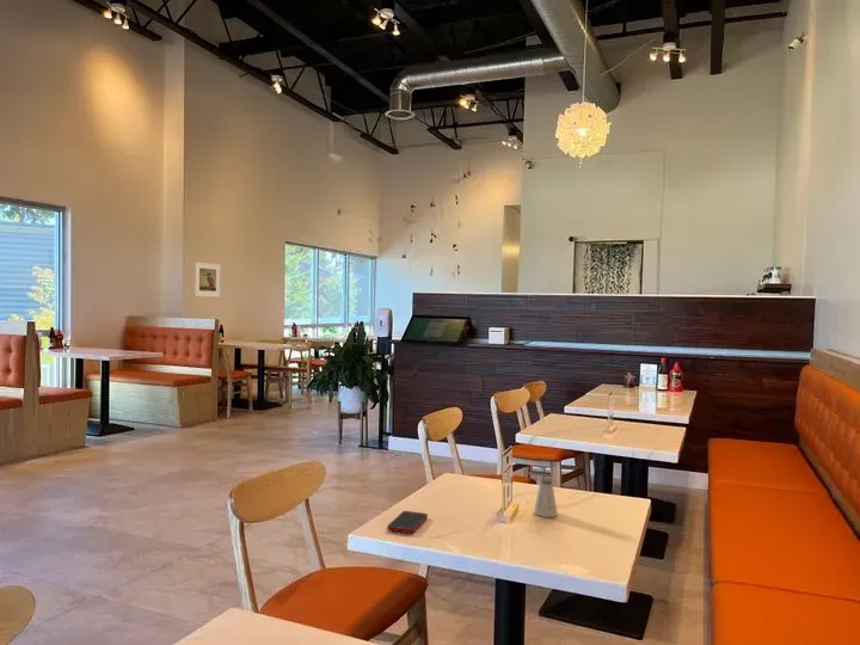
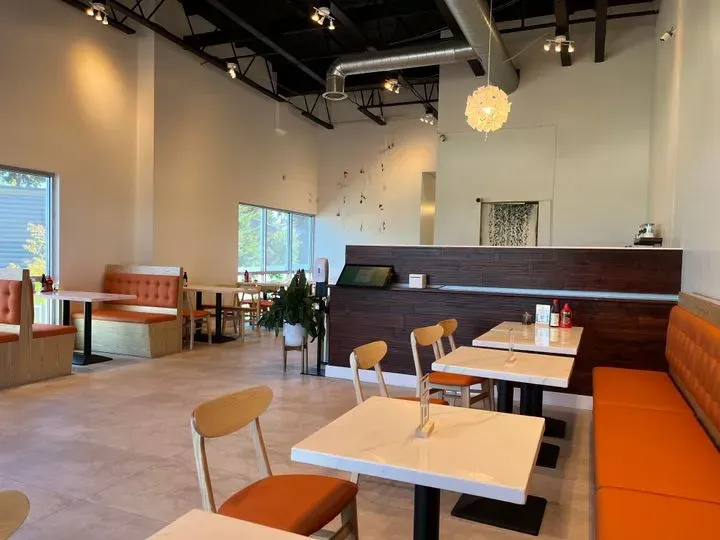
- cell phone [386,510,429,534]
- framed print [194,260,222,299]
- saltshaker [532,478,559,518]
